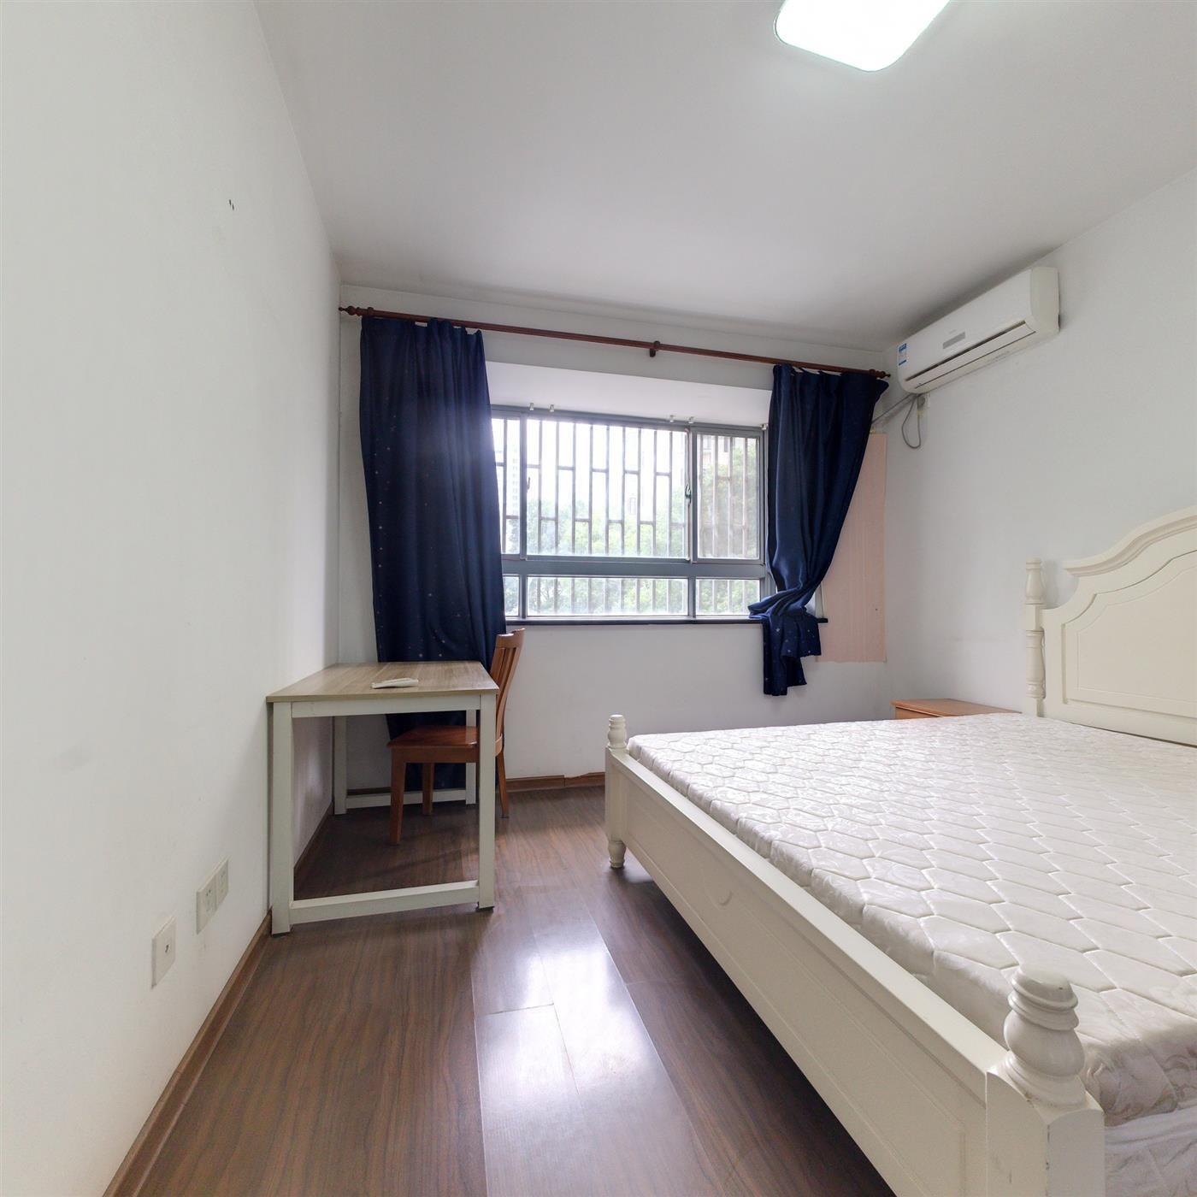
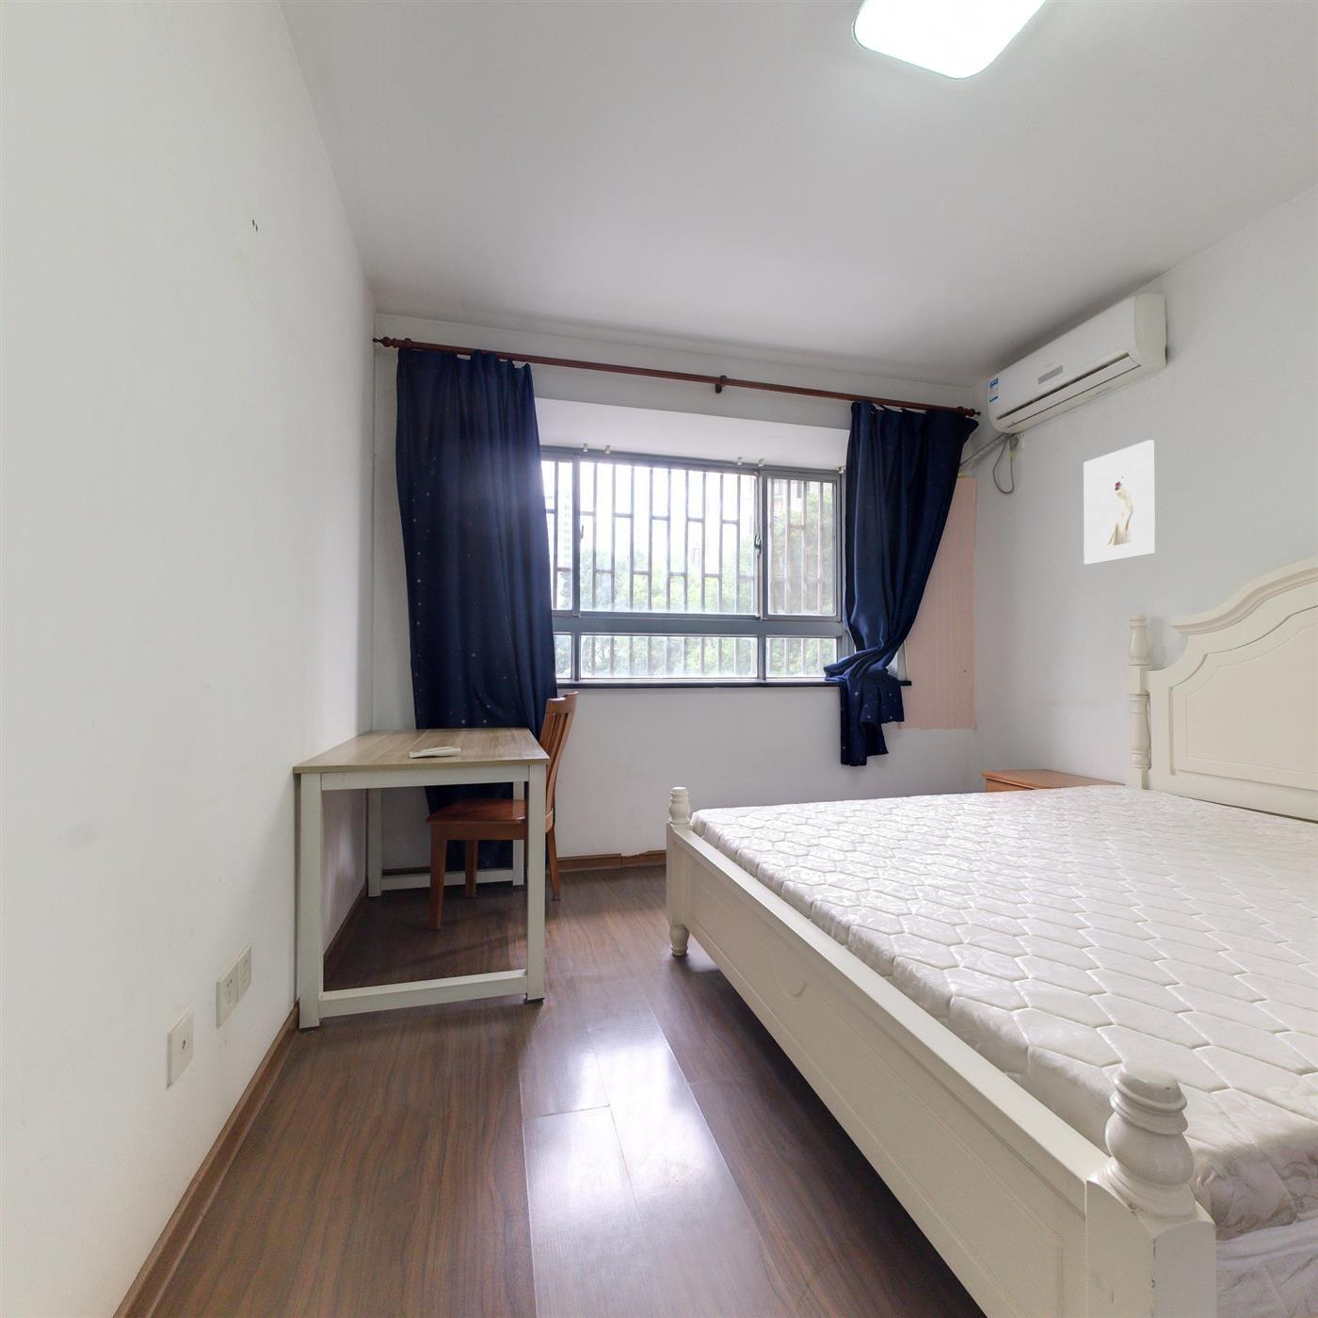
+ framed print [1083,438,1156,566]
